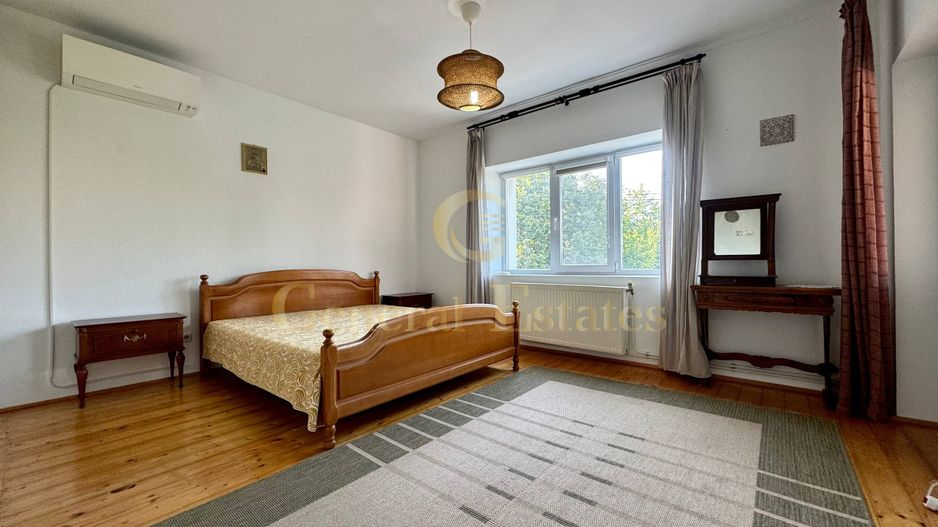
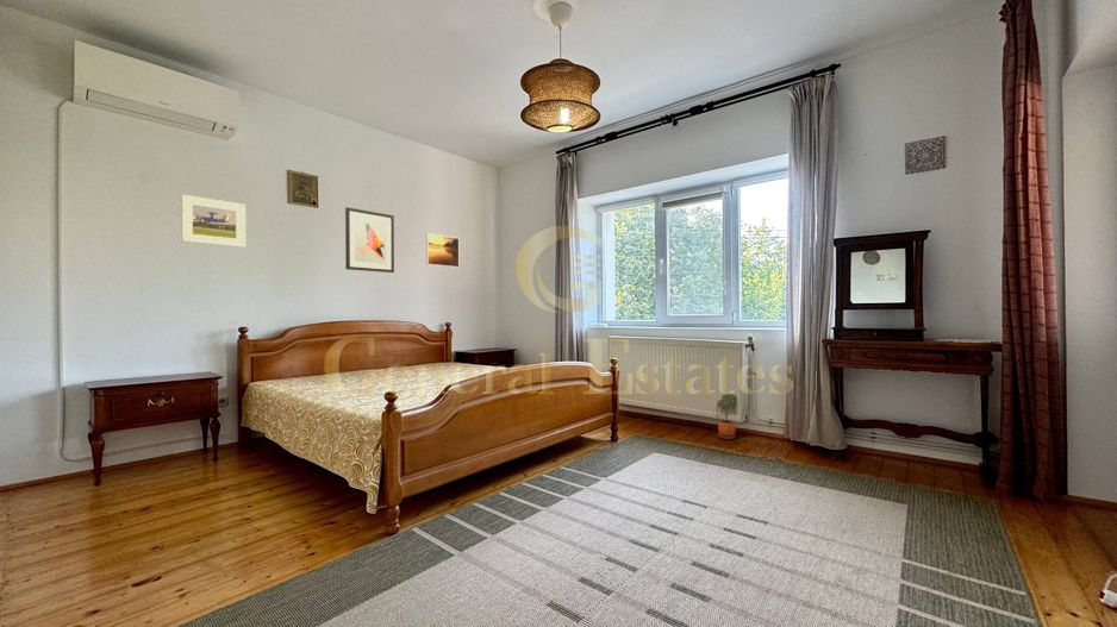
+ potted plant [714,393,740,440]
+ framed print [181,194,247,249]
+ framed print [425,232,461,269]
+ wall art [344,206,395,274]
